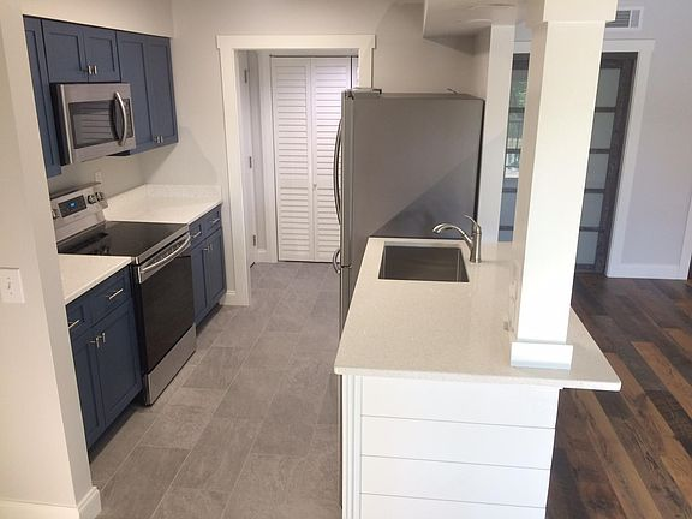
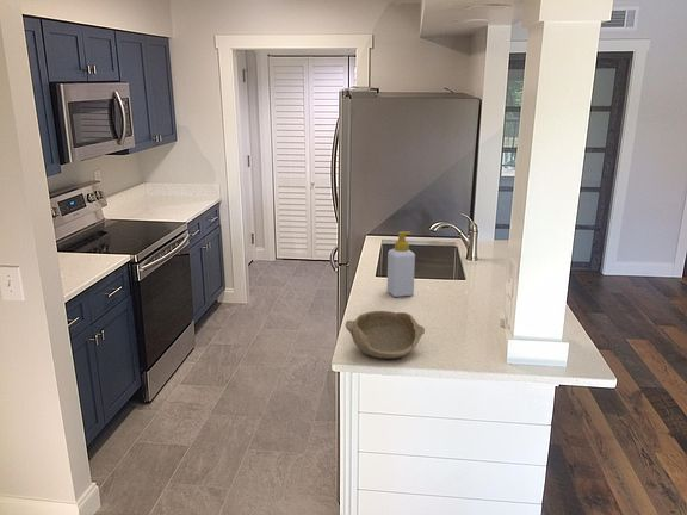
+ soap bottle [386,230,416,298]
+ bowl [345,310,426,359]
